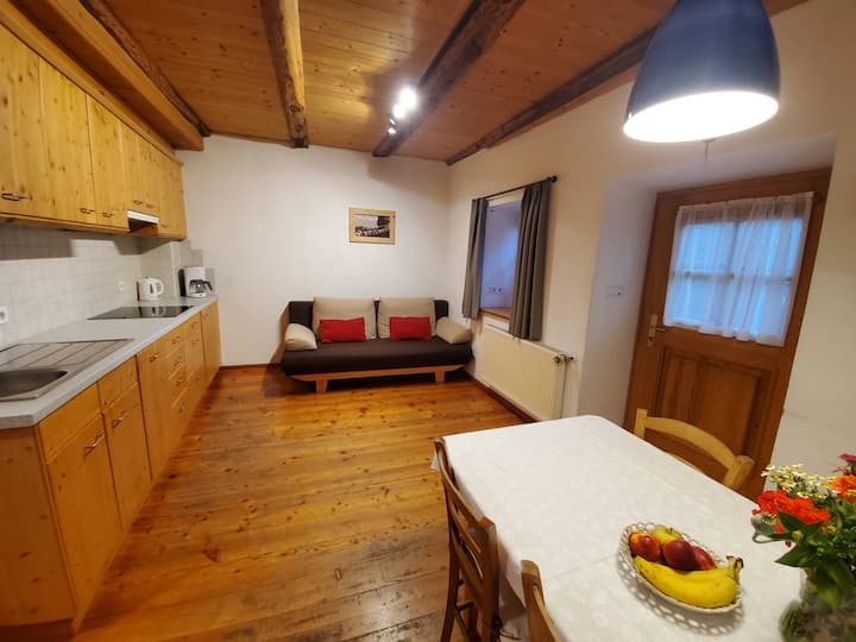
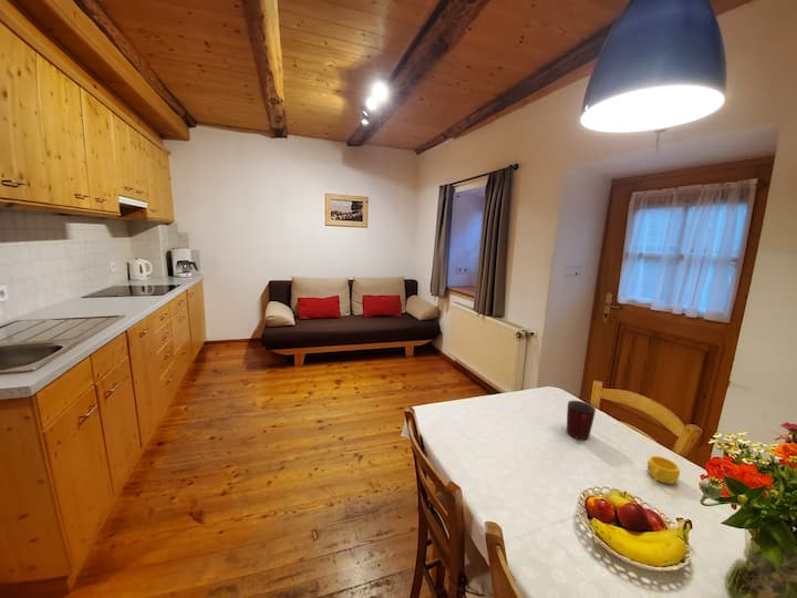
+ mug [566,400,597,441]
+ cup [646,455,681,485]
